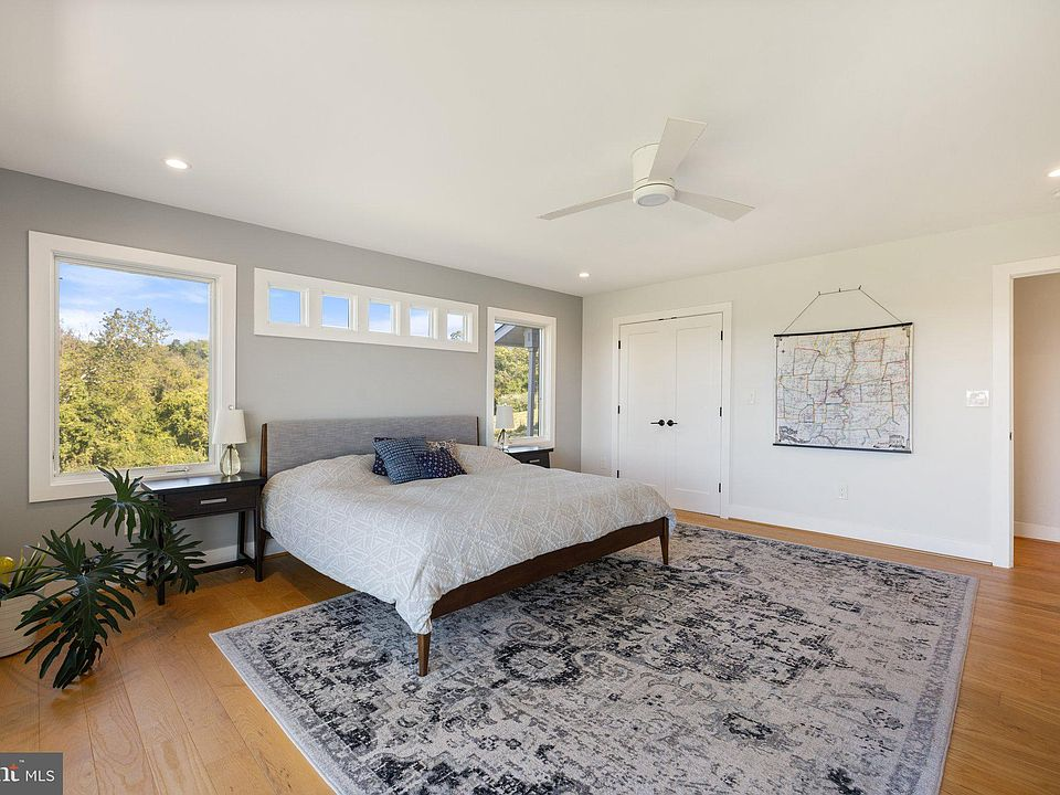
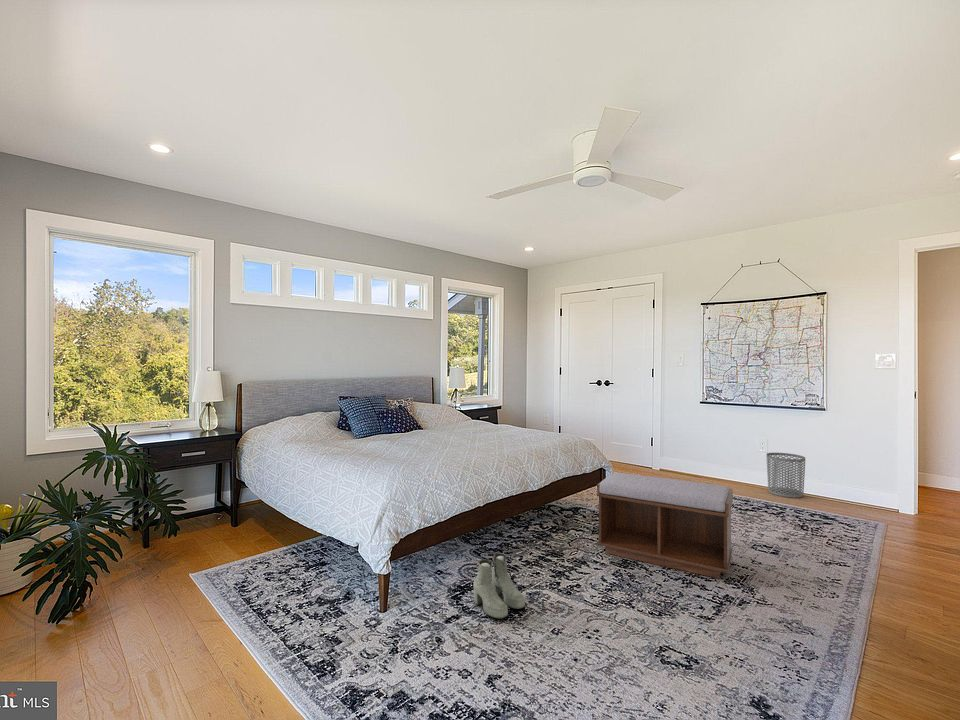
+ bench [596,472,734,579]
+ boots [472,552,526,620]
+ waste bin [765,452,806,499]
